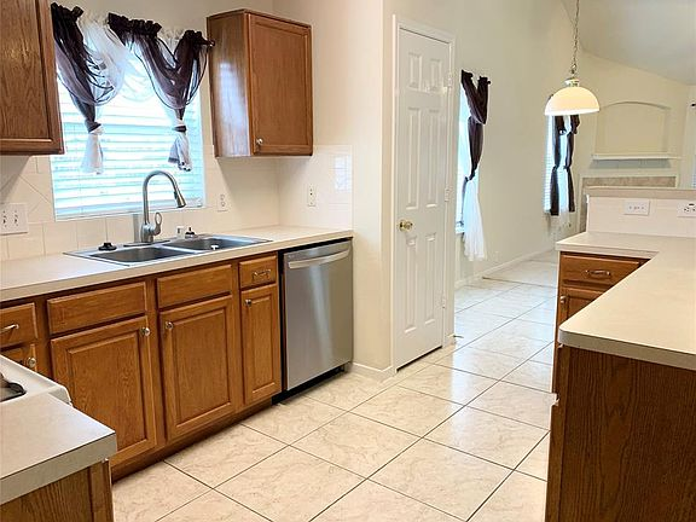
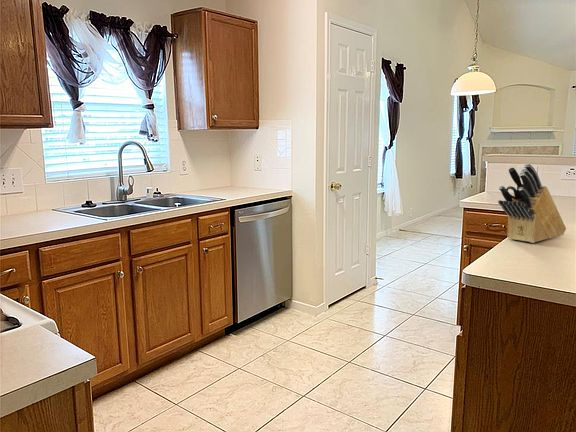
+ knife block [497,163,567,244]
